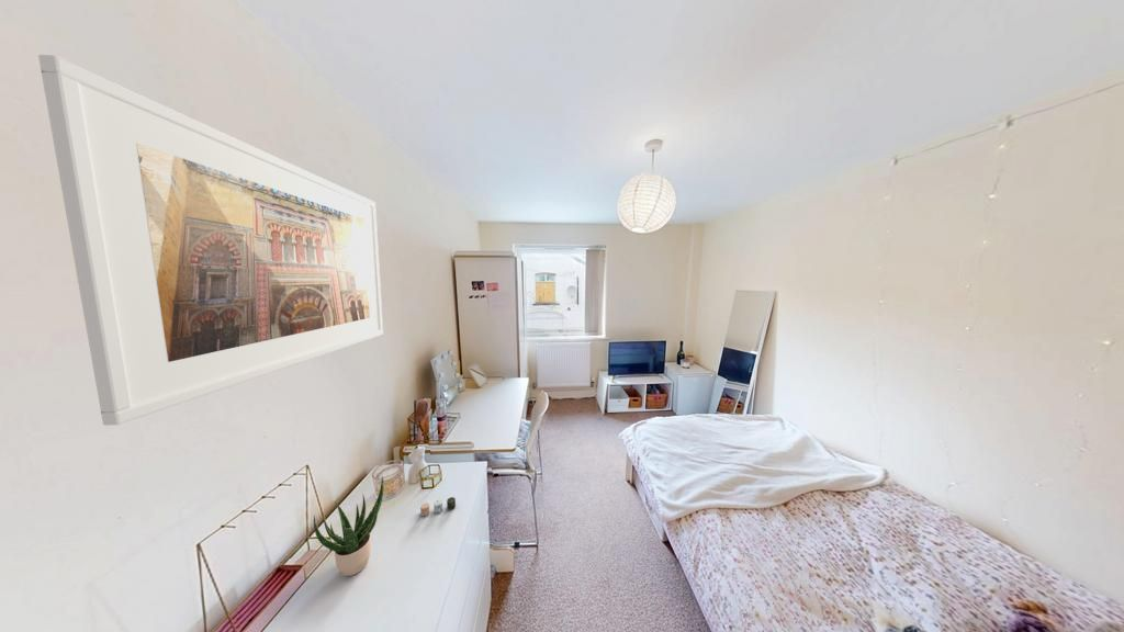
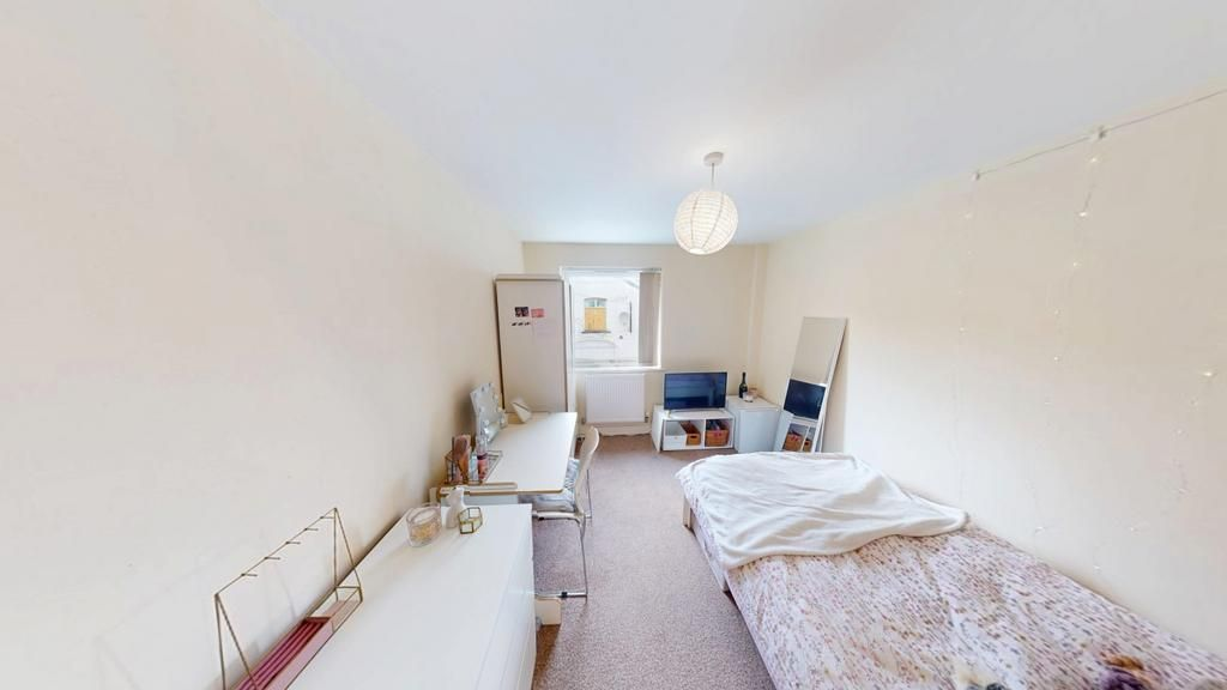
- potted plant [313,475,384,577]
- candle [419,496,457,517]
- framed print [37,54,384,427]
